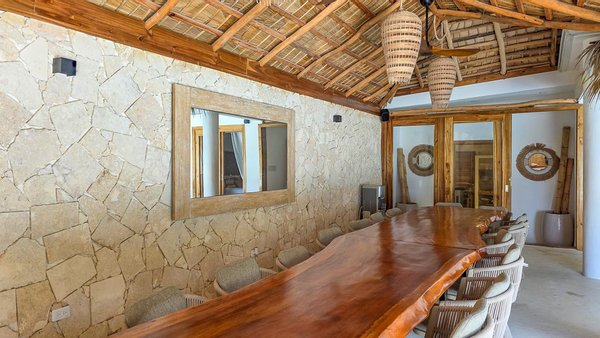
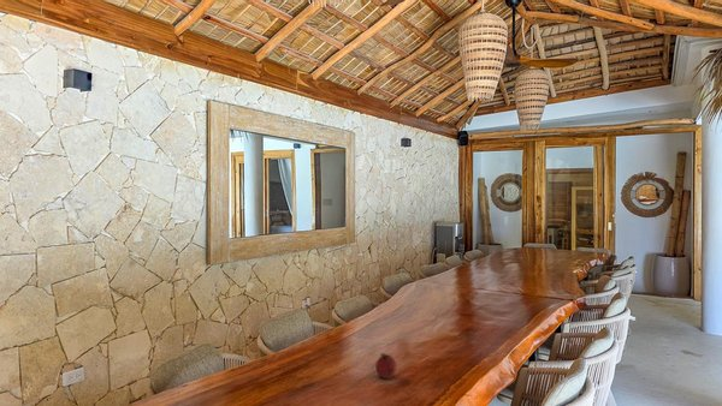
+ fruit [374,352,397,380]
